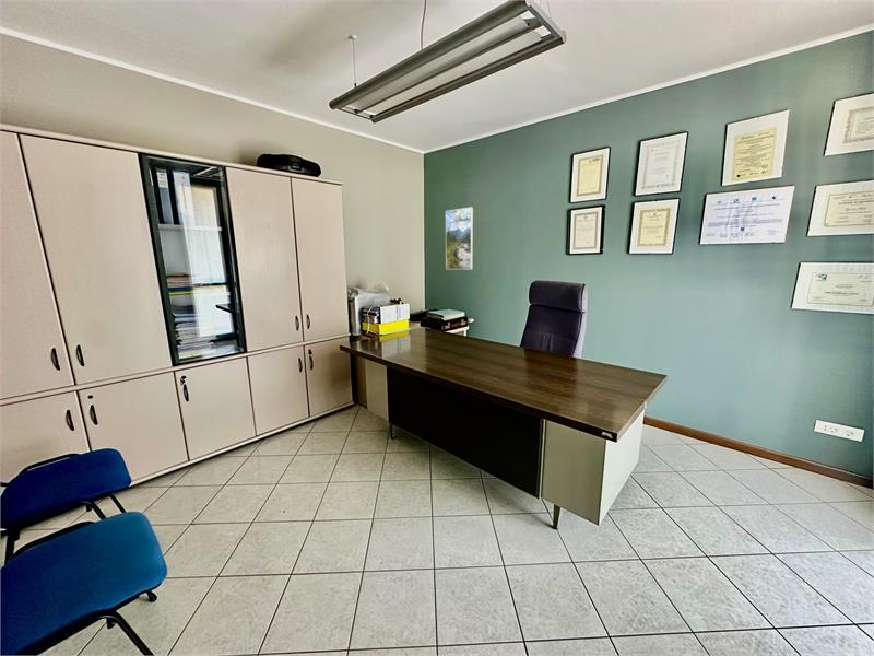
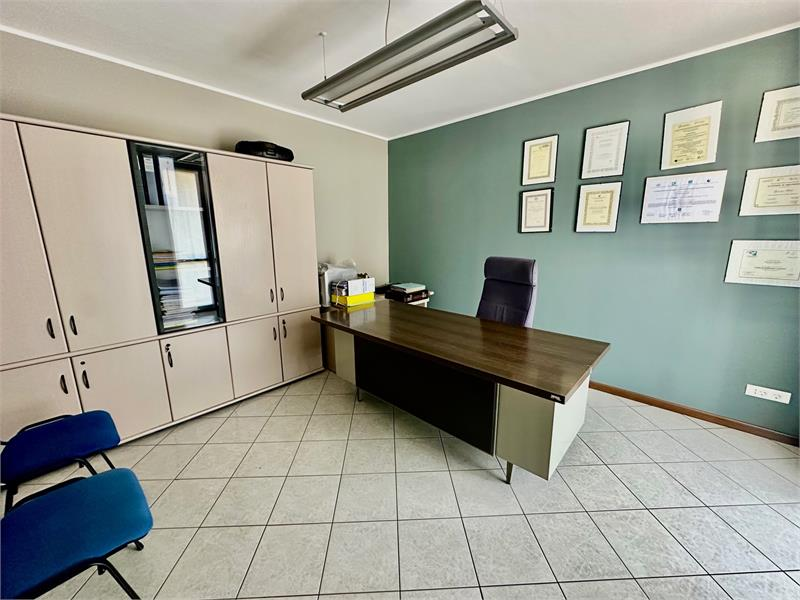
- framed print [445,207,474,270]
